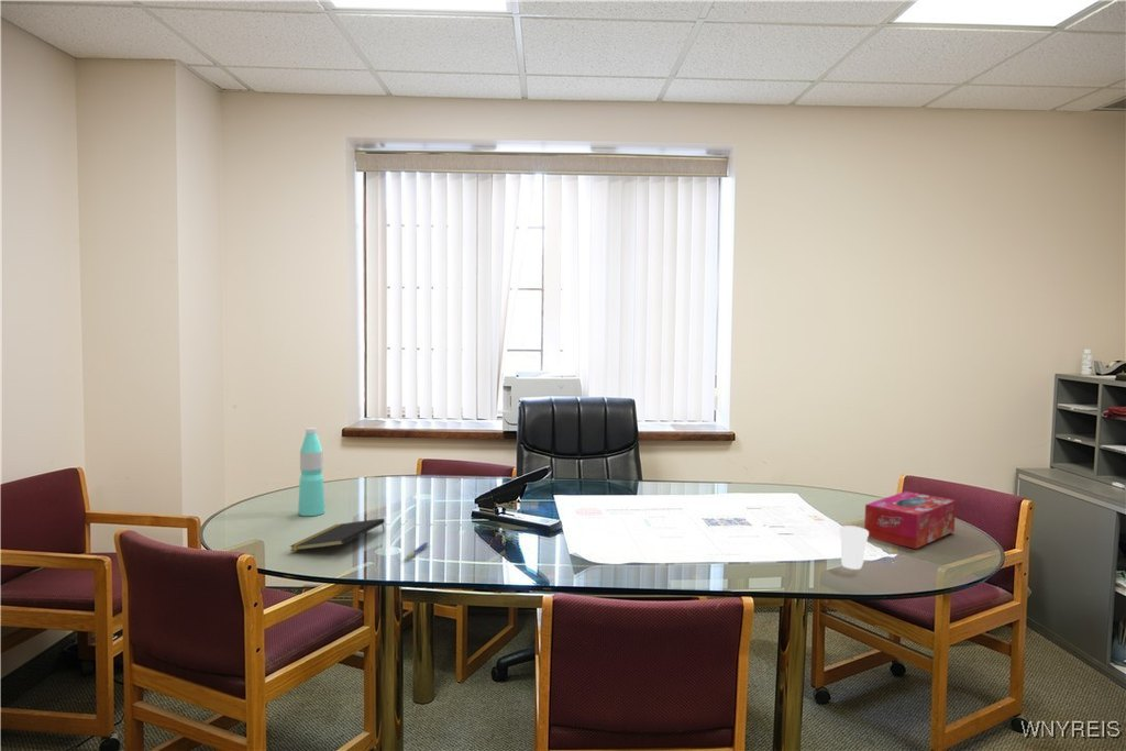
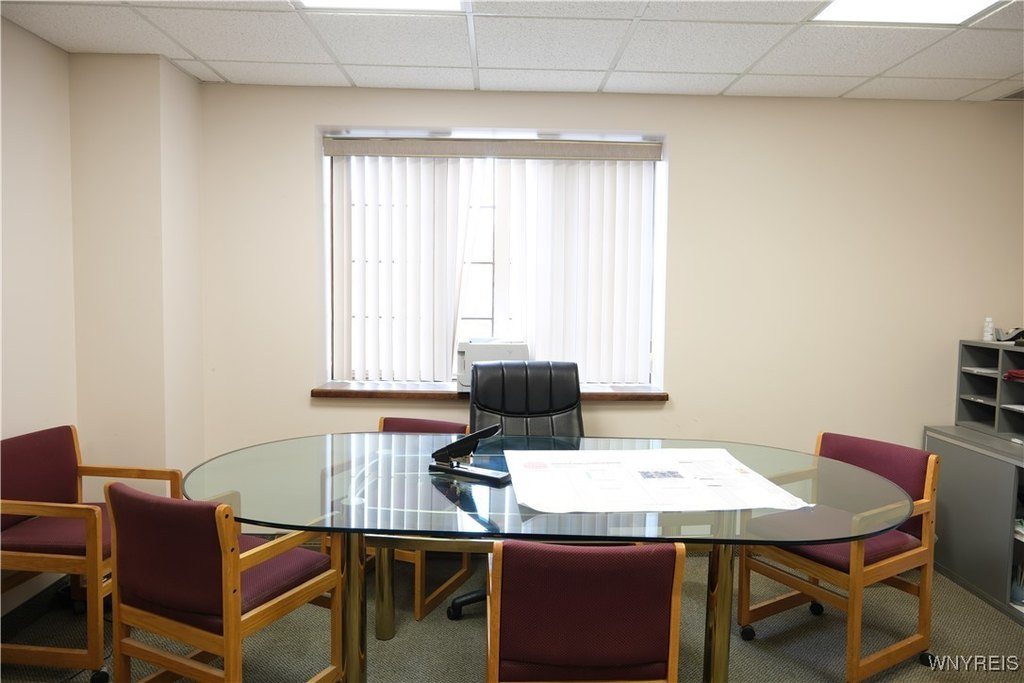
- notepad [289,517,386,552]
- cup [839,524,869,571]
- pen [404,541,429,561]
- tissue box [863,490,957,550]
- water bottle [297,427,327,517]
